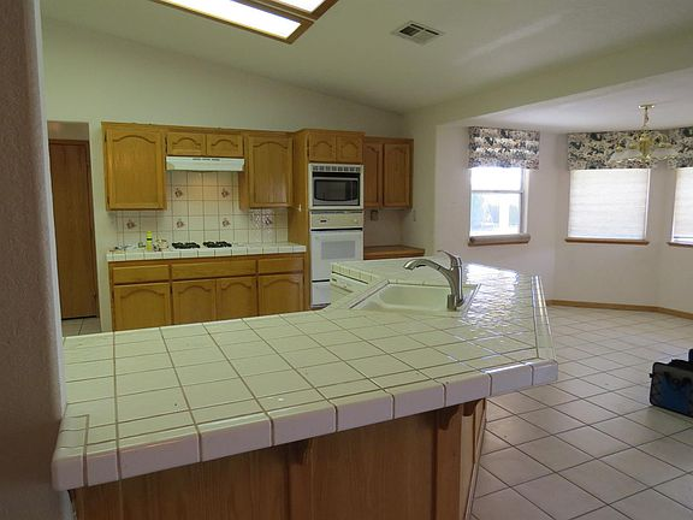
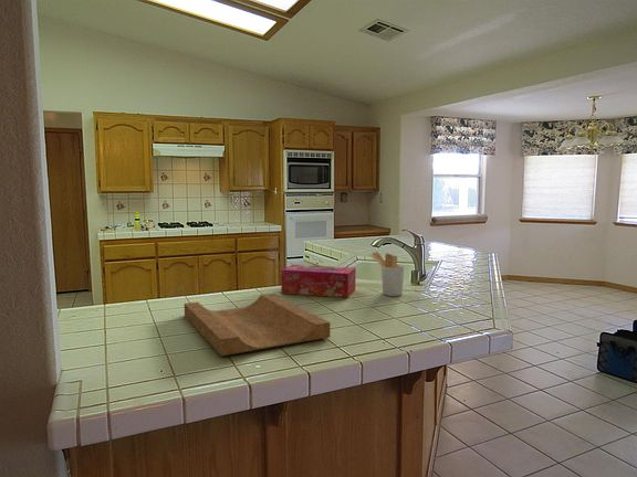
+ cutting board [184,293,332,357]
+ tissue box [280,264,357,298]
+ utensil holder [368,251,406,297]
